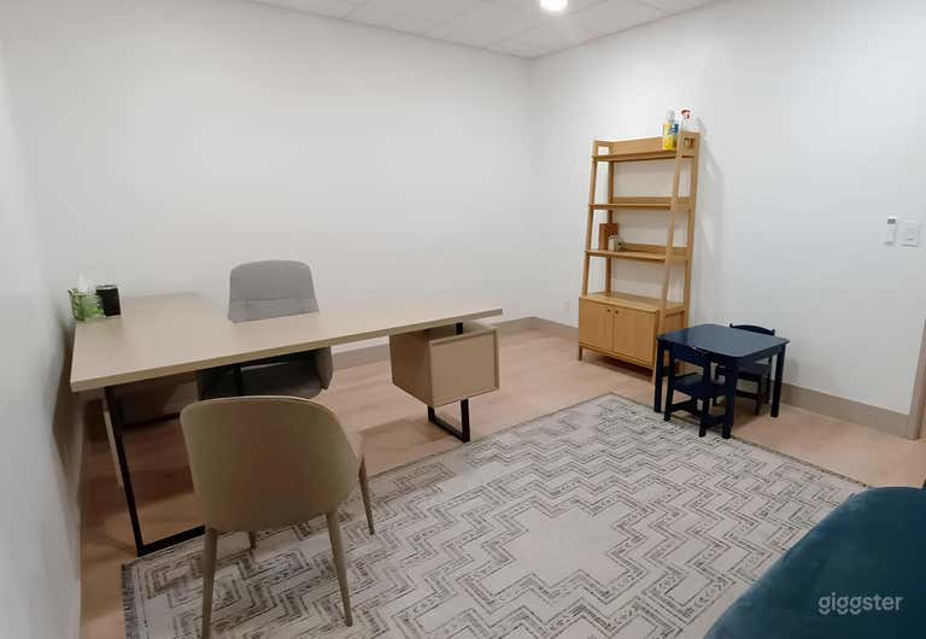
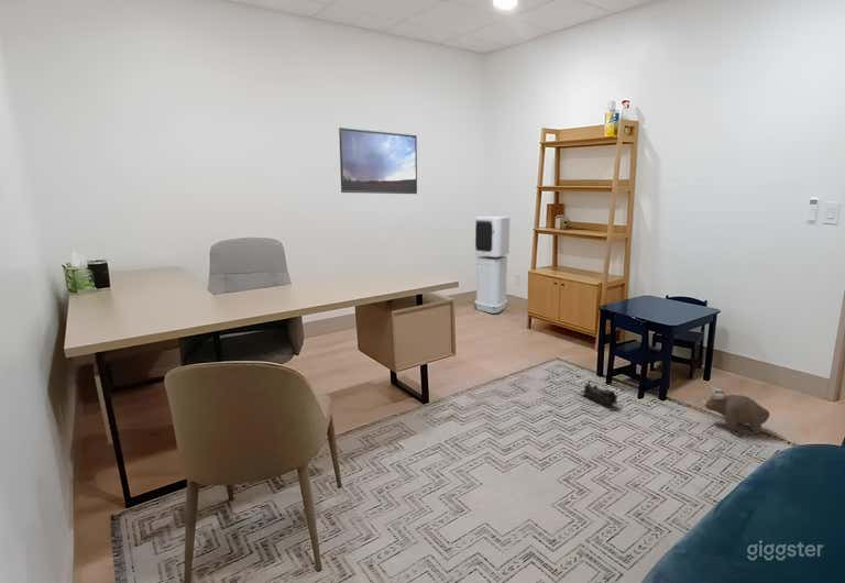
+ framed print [338,127,418,195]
+ toy train [579,381,618,407]
+ air purifier [473,216,511,315]
+ plush toy [702,385,770,436]
